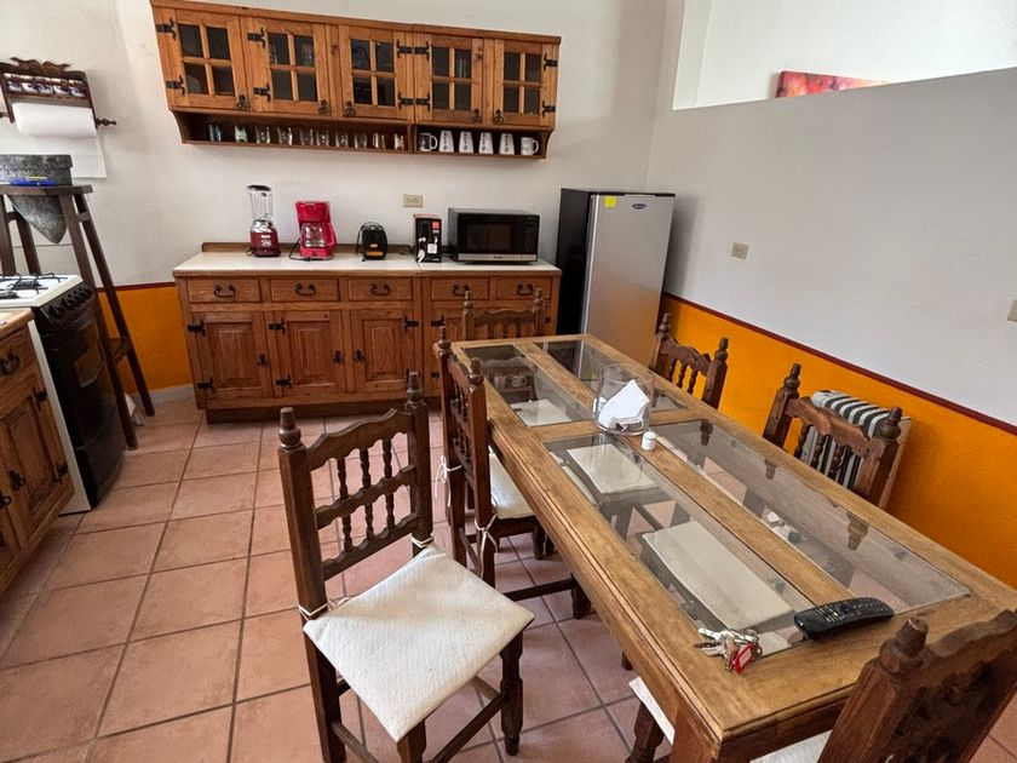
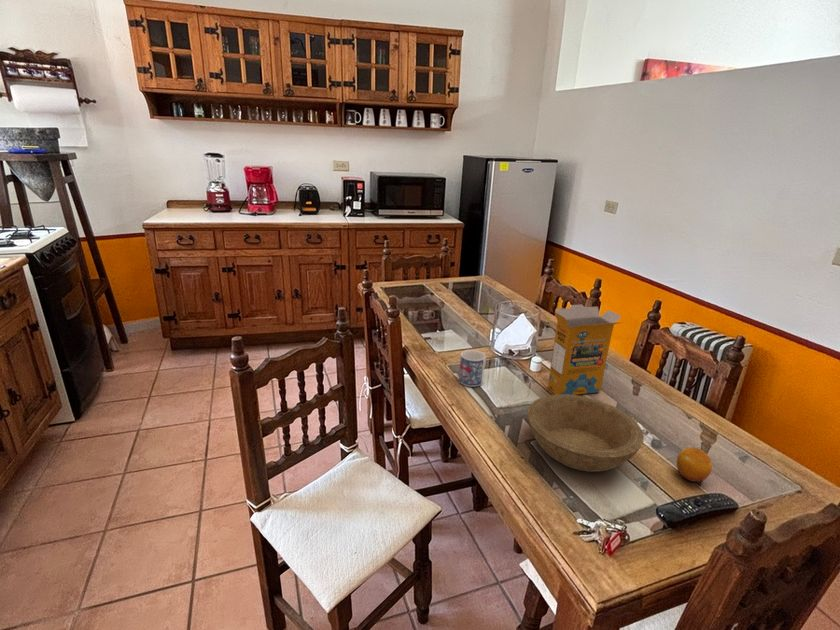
+ mug [458,349,487,388]
+ fruit [676,446,713,483]
+ bowl [526,394,645,473]
+ cereal box [546,303,624,396]
